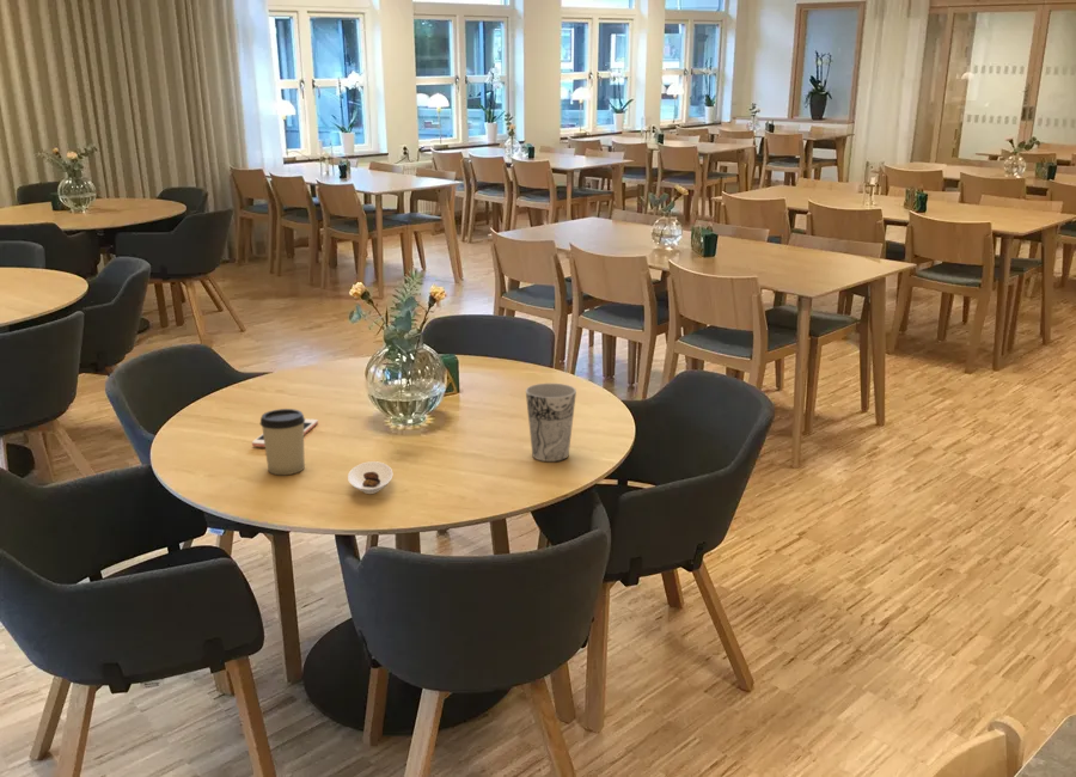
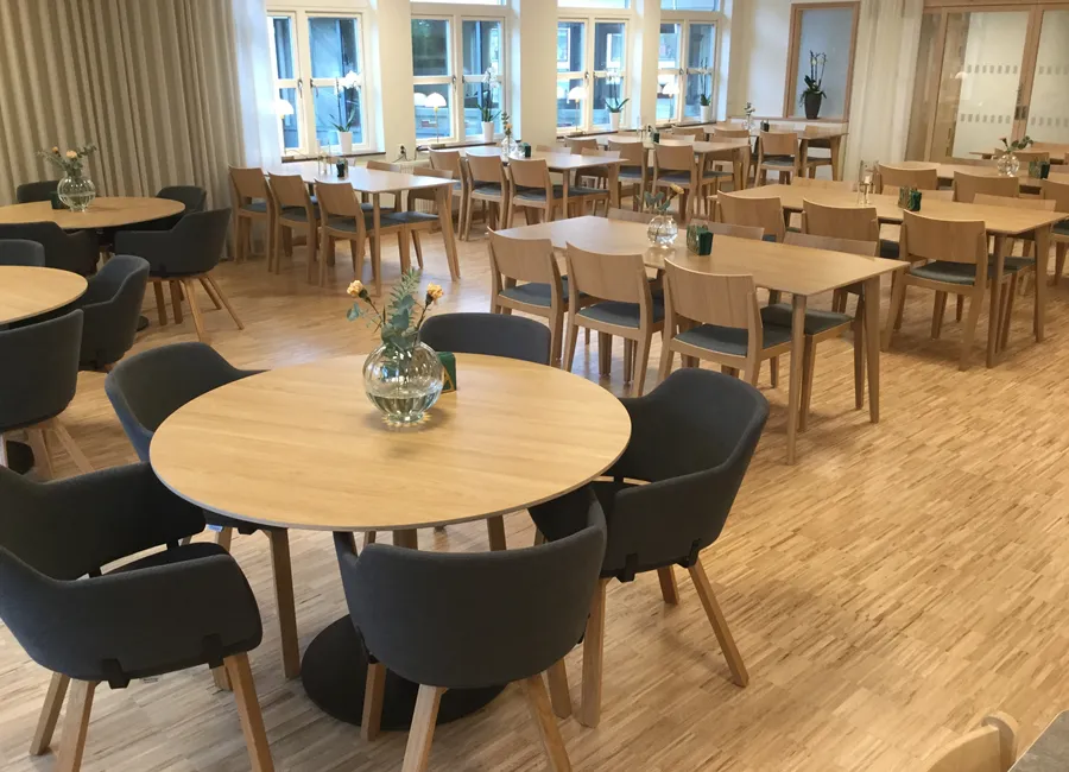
- cup [259,408,306,476]
- saucer [347,460,393,495]
- cup [525,383,577,463]
- cell phone [251,417,319,448]
